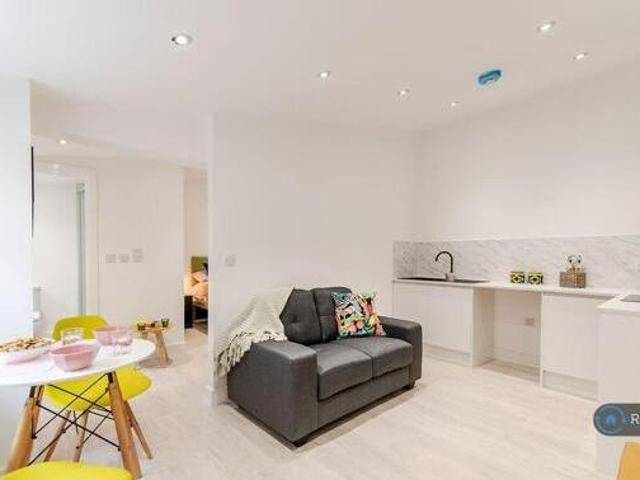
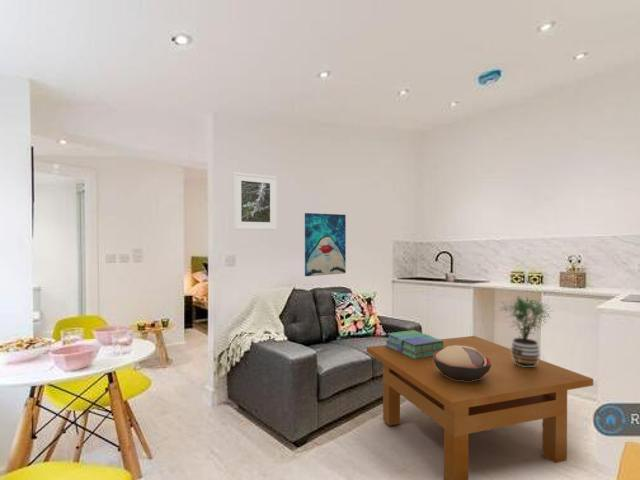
+ table [366,335,594,480]
+ decorative bowl [433,345,491,381]
+ potted plant [499,295,555,367]
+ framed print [232,171,278,231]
+ wall art [304,212,347,277]
+ stack of books [384,329,444,359]
